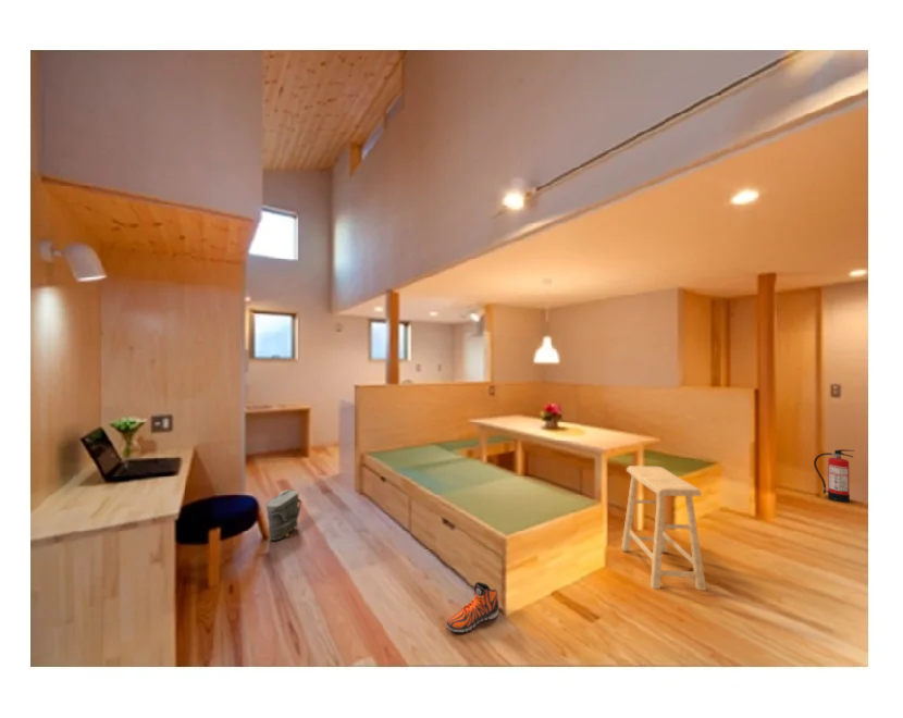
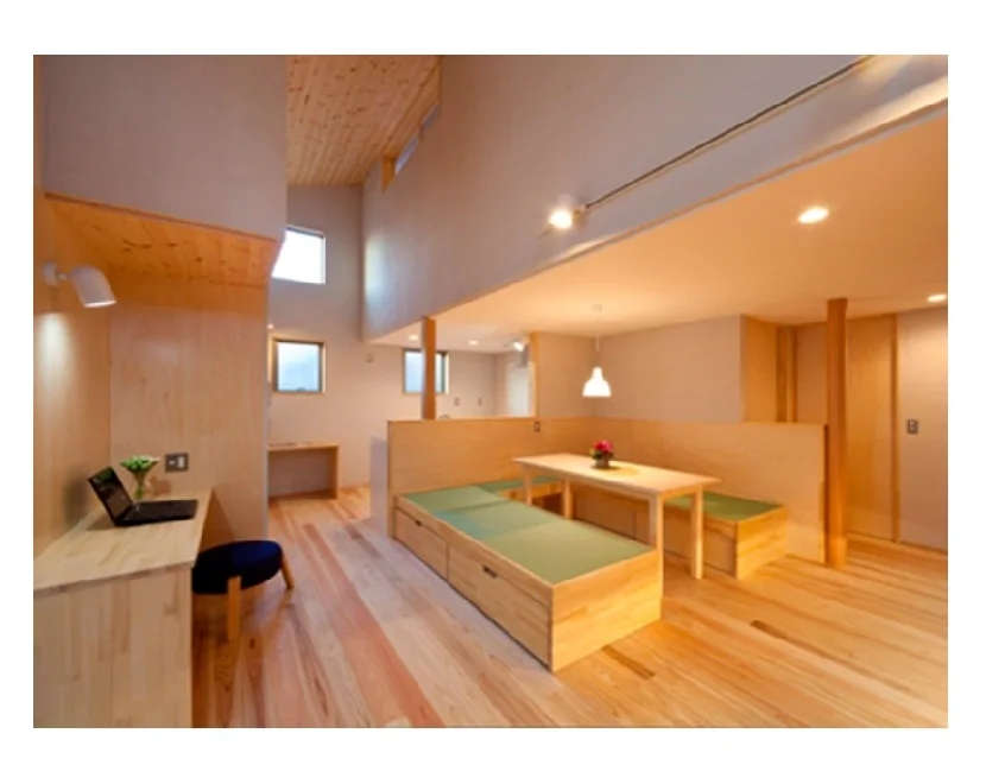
- sneaker [446,581,499,633]
- stool [620,465,707,591]
- fire extinguisher [813,448,855,504]
- bag [265,487,302,542]
